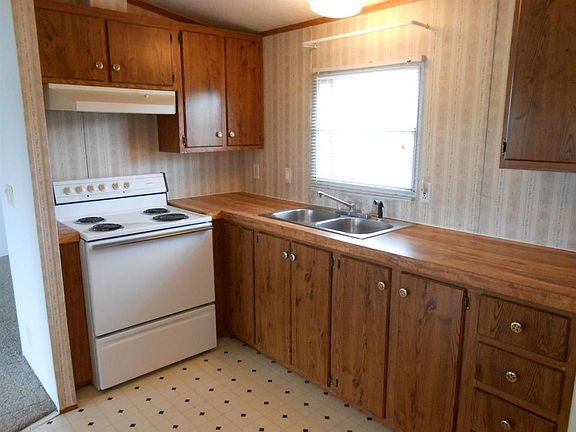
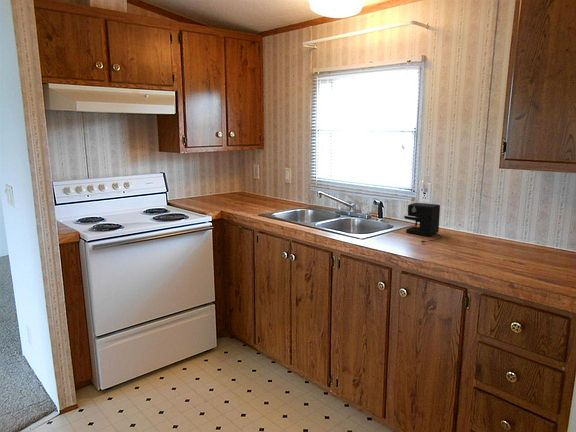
+ coffee maker [403,202,442,244]
